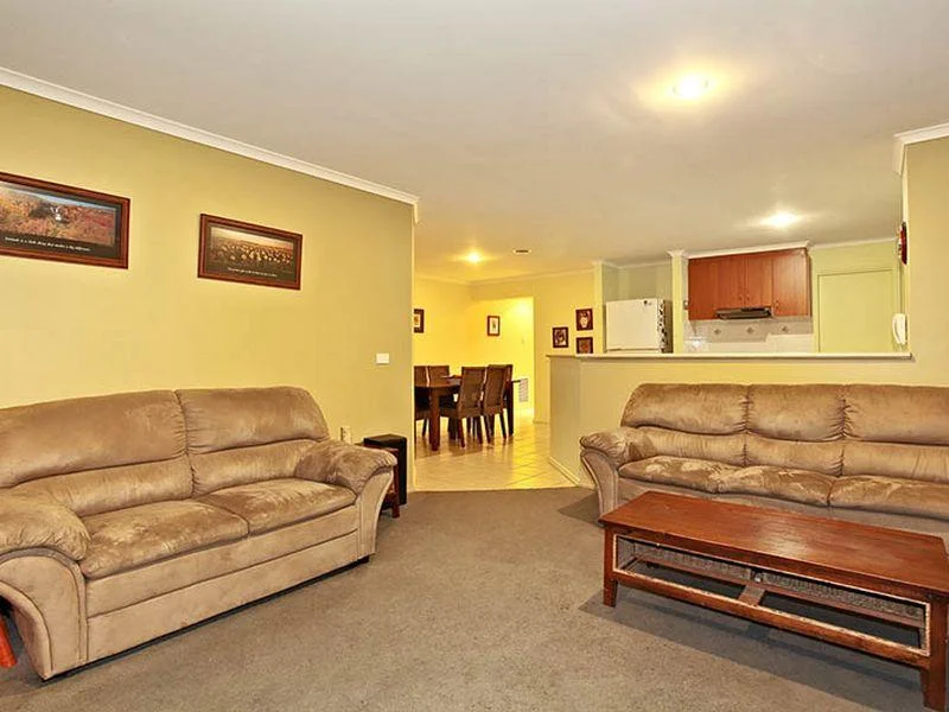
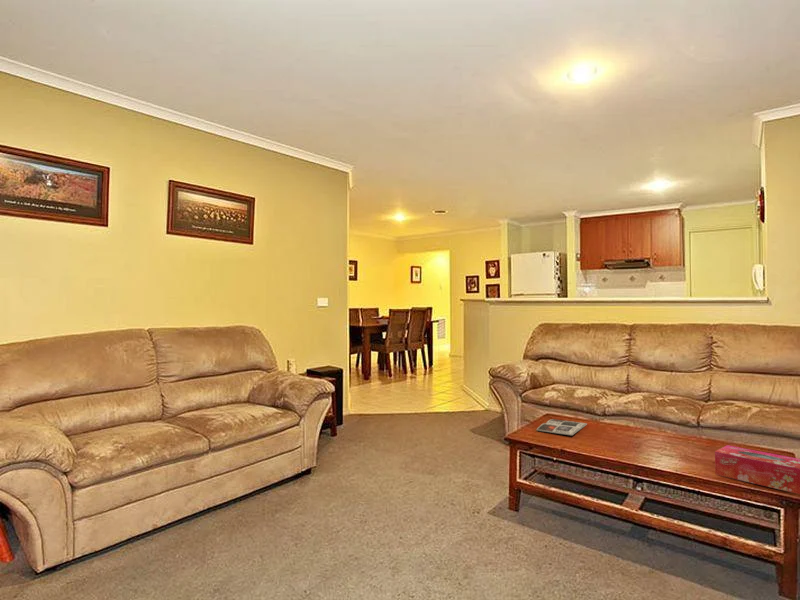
+ magazine [536,418,588,436]
+ tissue box [714,444,800,495]
